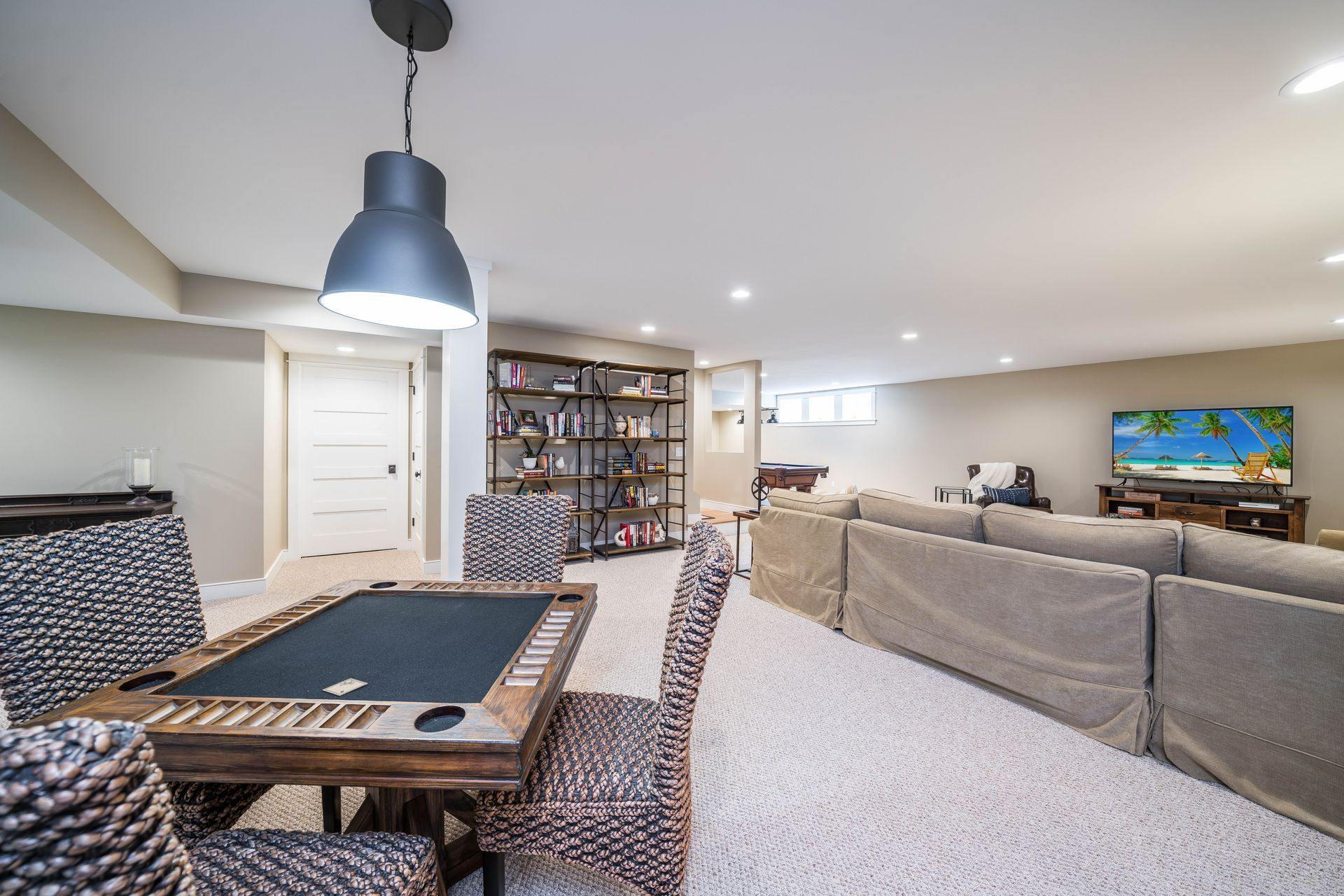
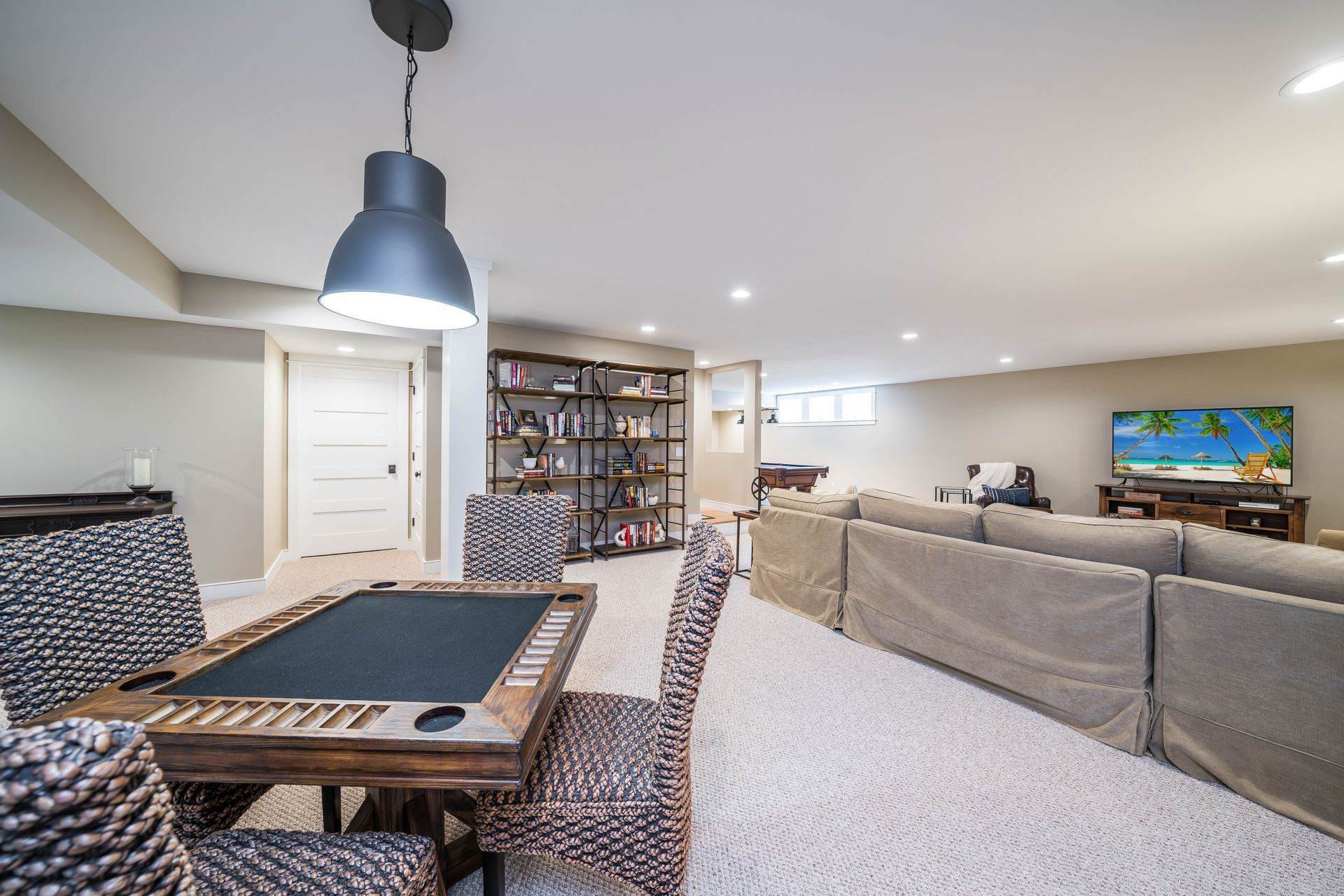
- hazard warning label [321,678,368,696]
